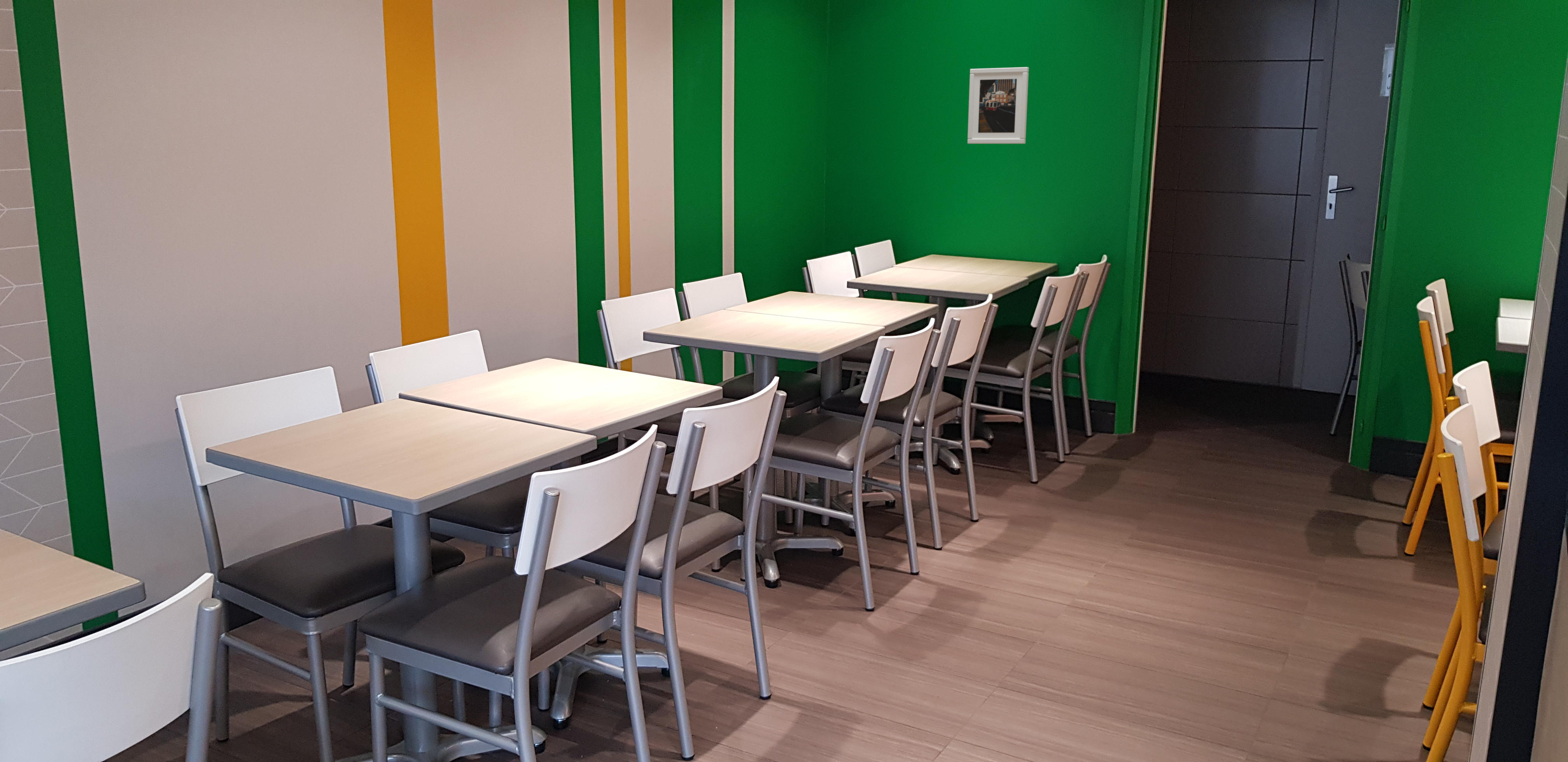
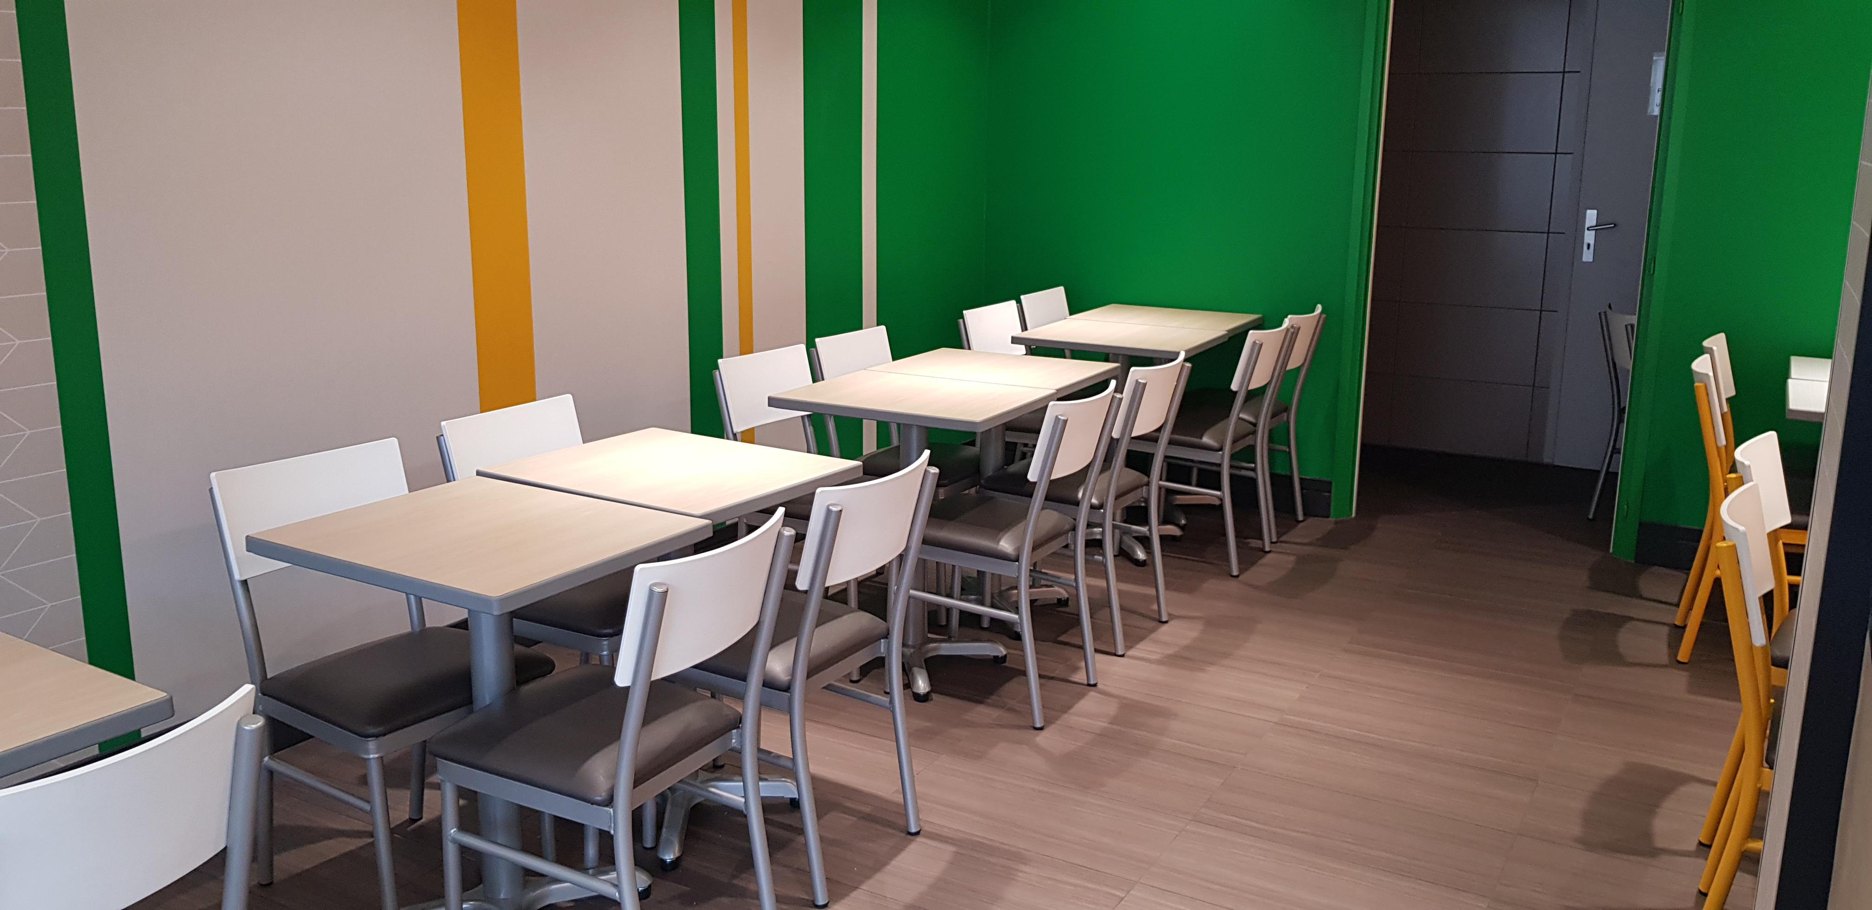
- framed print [967,66,1029,144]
